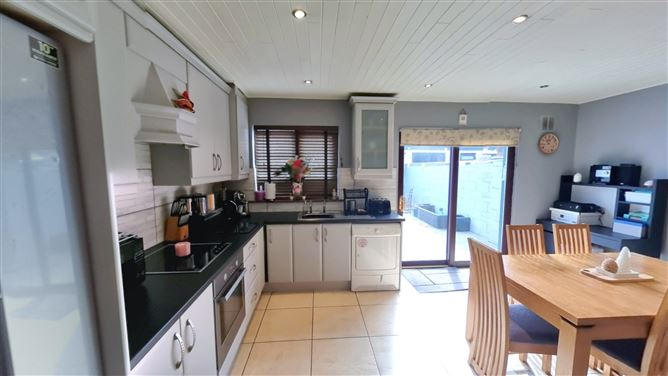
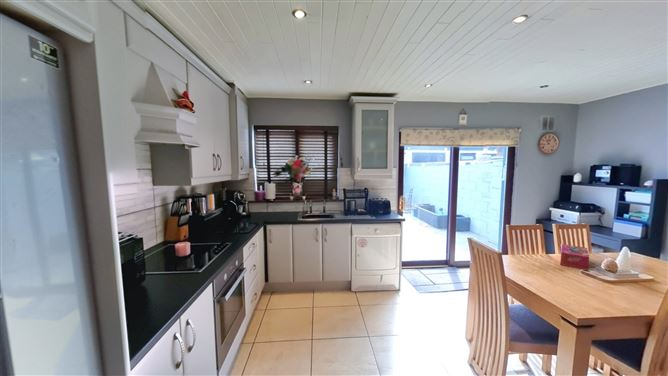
+ tissue box [559,243,590,271]
